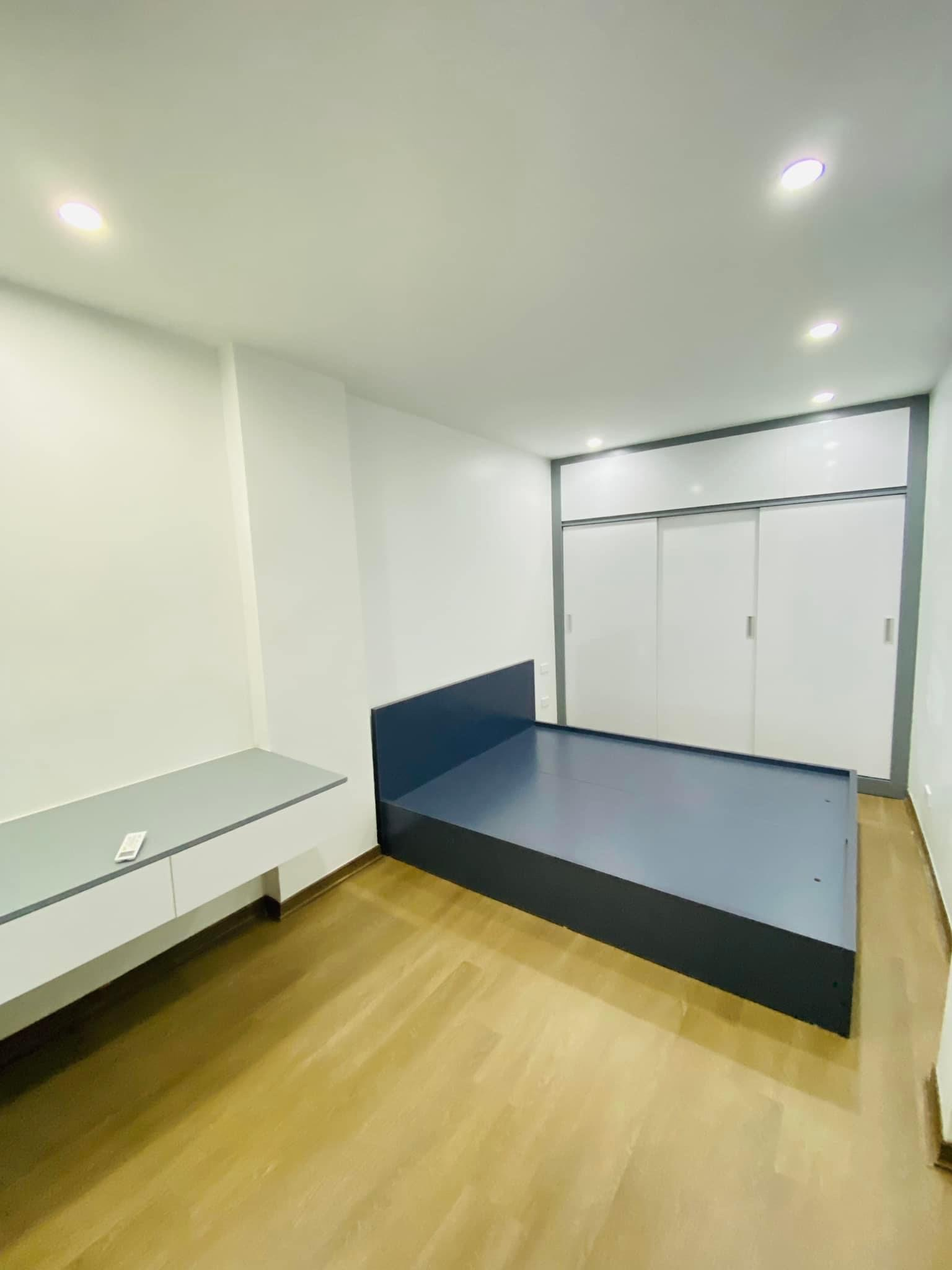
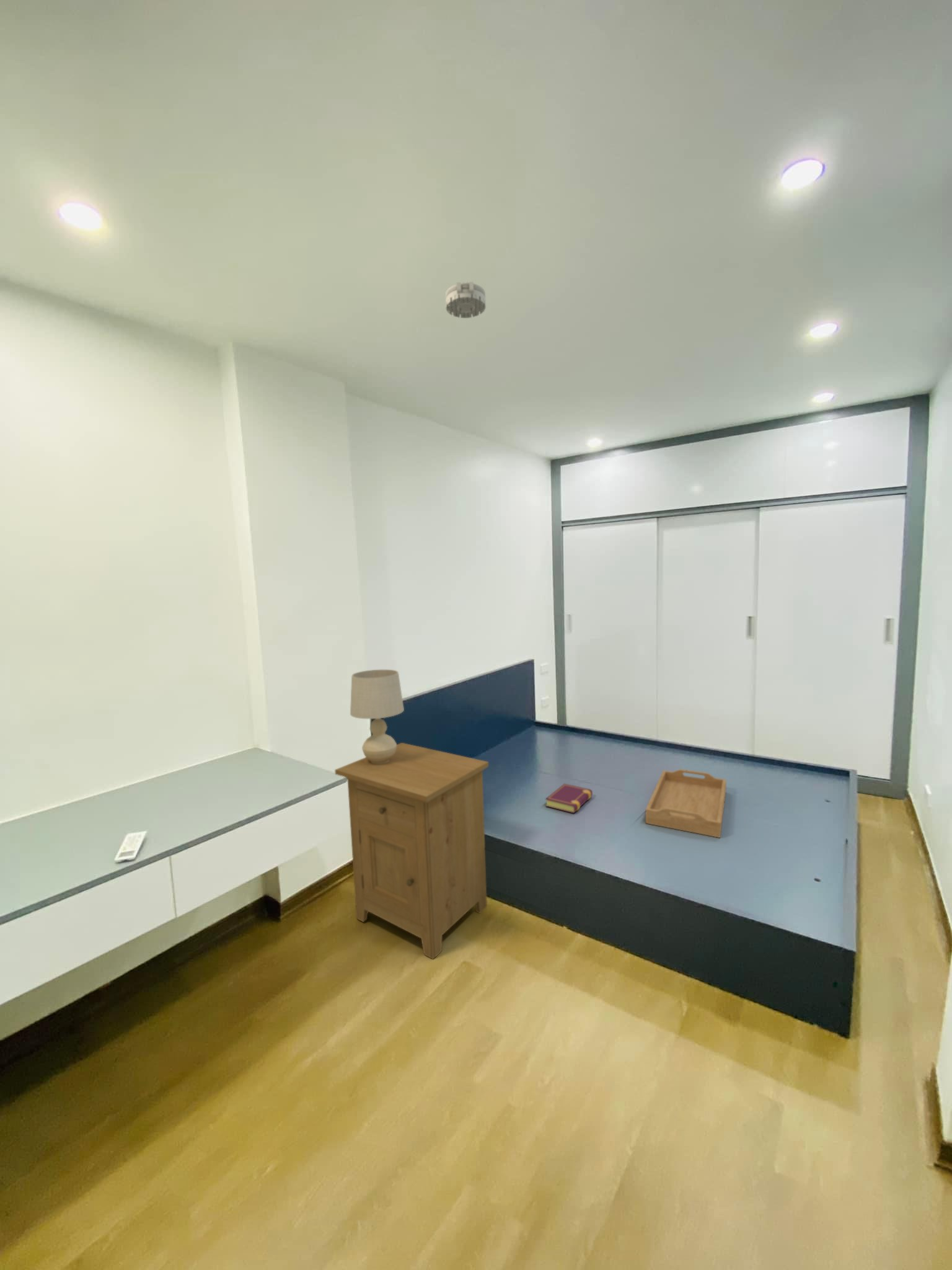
+ serving tray [645,768,727,838]
+ table lamp [350,669,405,764]
+ smoke detector [445,282,487,319]
+ book [545,783,593,814]
+ nightstand [334,742,489,960]
